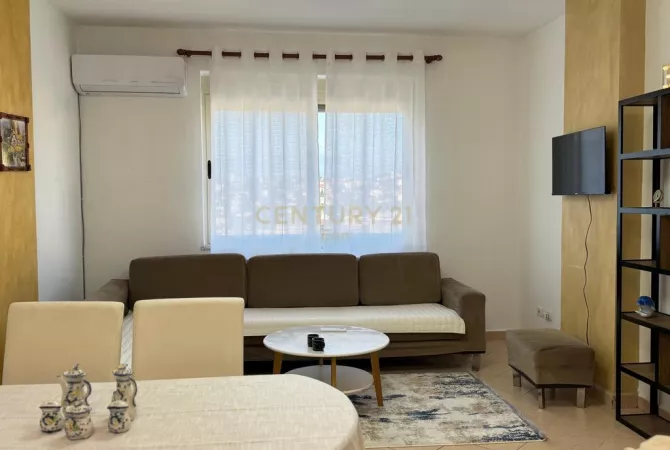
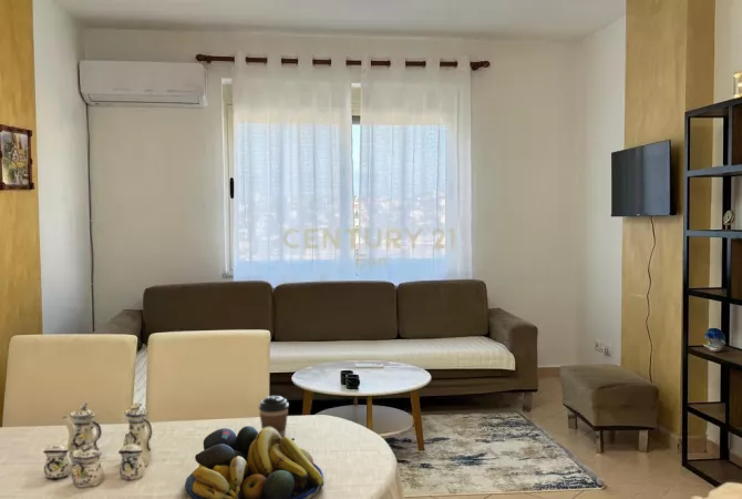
+ coffee cup [258,395,290,438]
+ fruit bowl [184,425,324,499]
